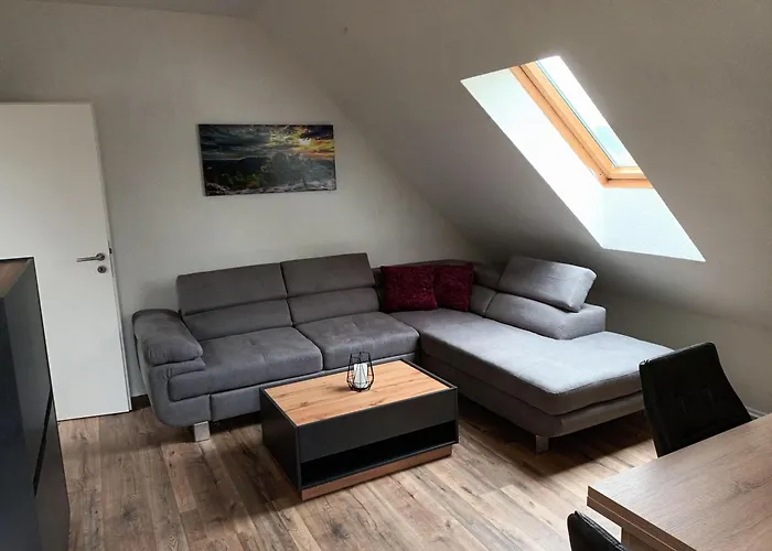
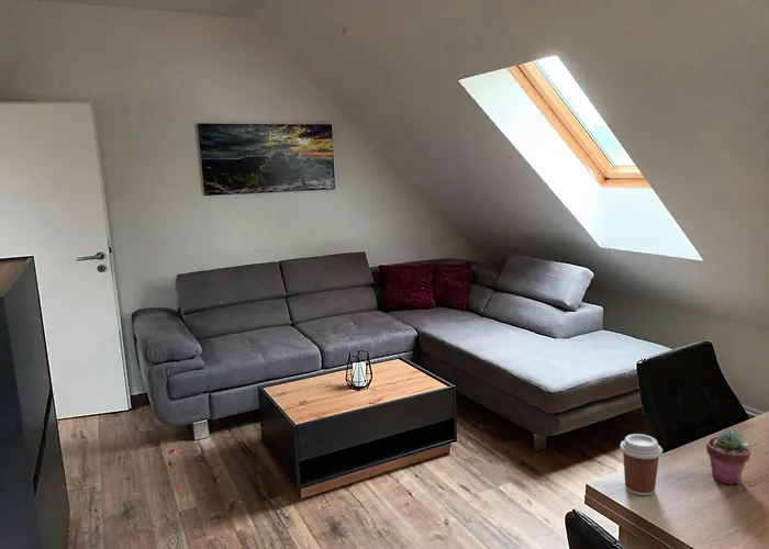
+ coffee cup [618,433,664,496]
+ potted succulent [705,429,751,485]
